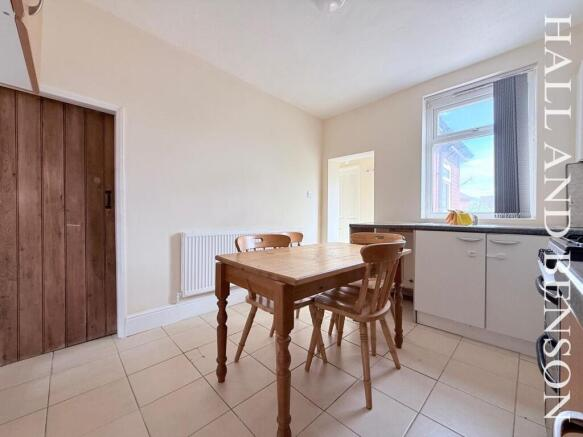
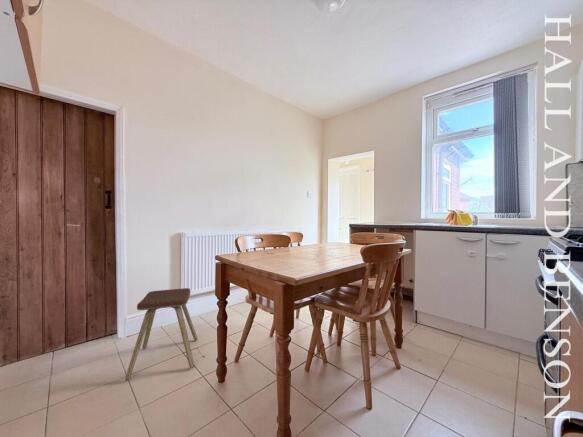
+ music stool [124,287,199,382]
